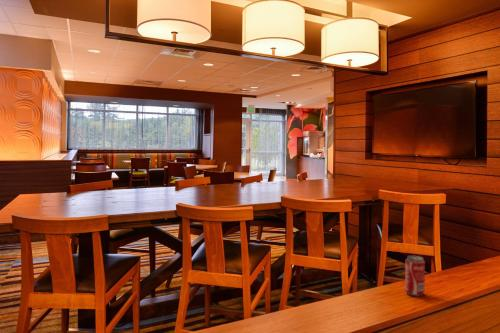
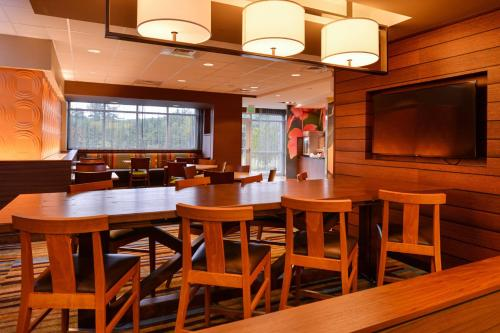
- beverage can [404,255,426,298]
